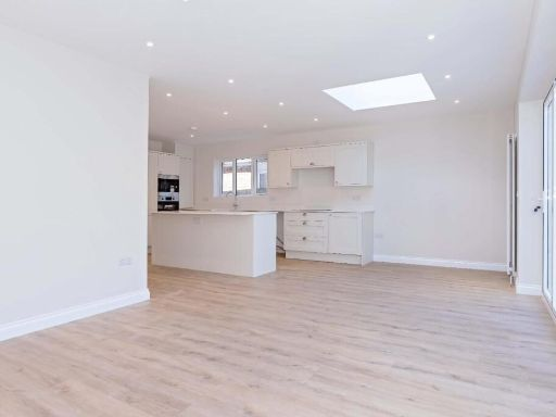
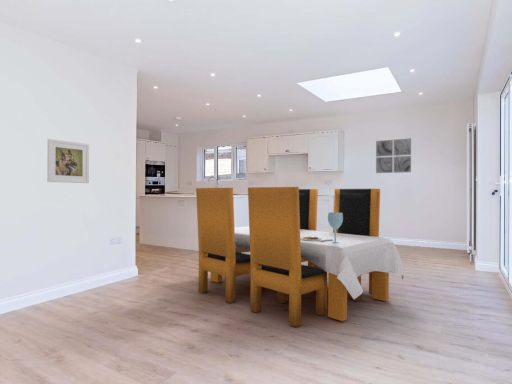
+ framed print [46,138,90,184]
+ wall art [375,137,412,174]
+ dining set [195,186,405,328]
